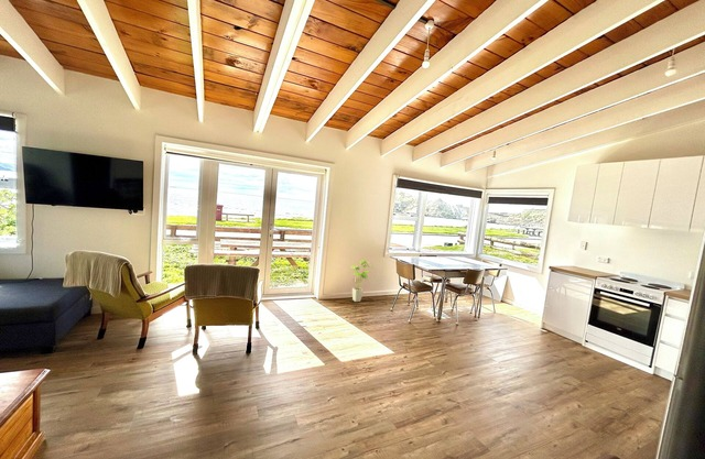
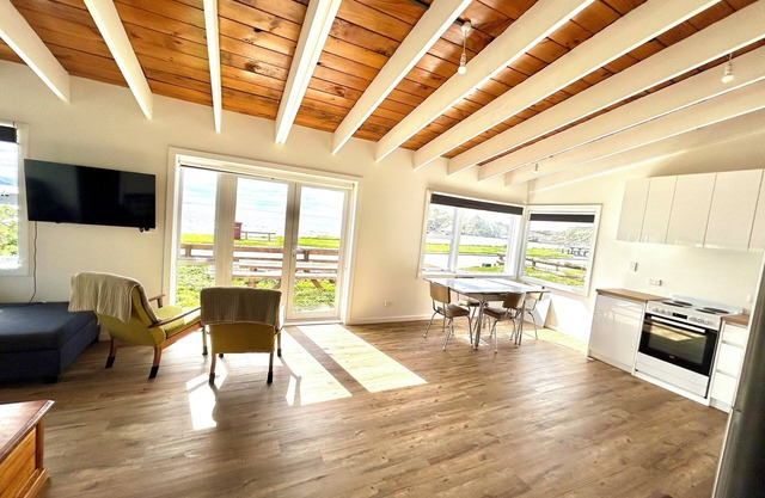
- house plant [349,259,373,303]
